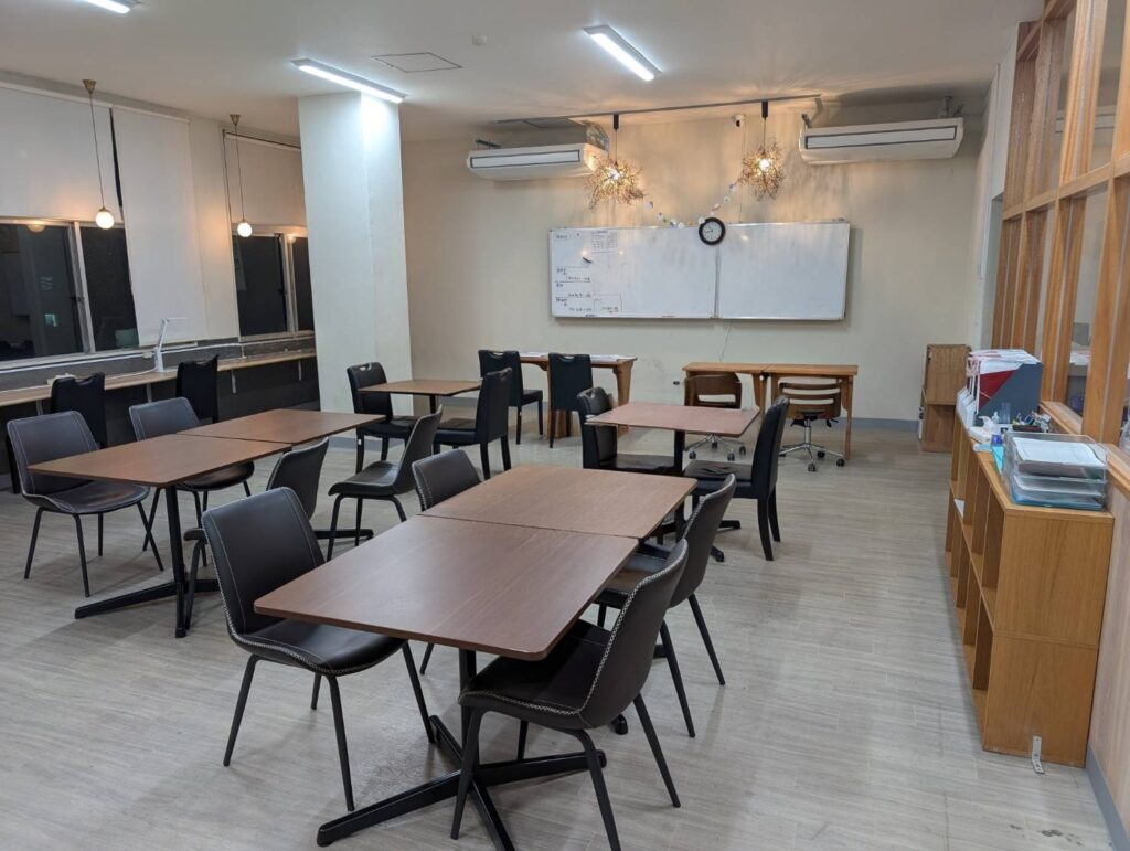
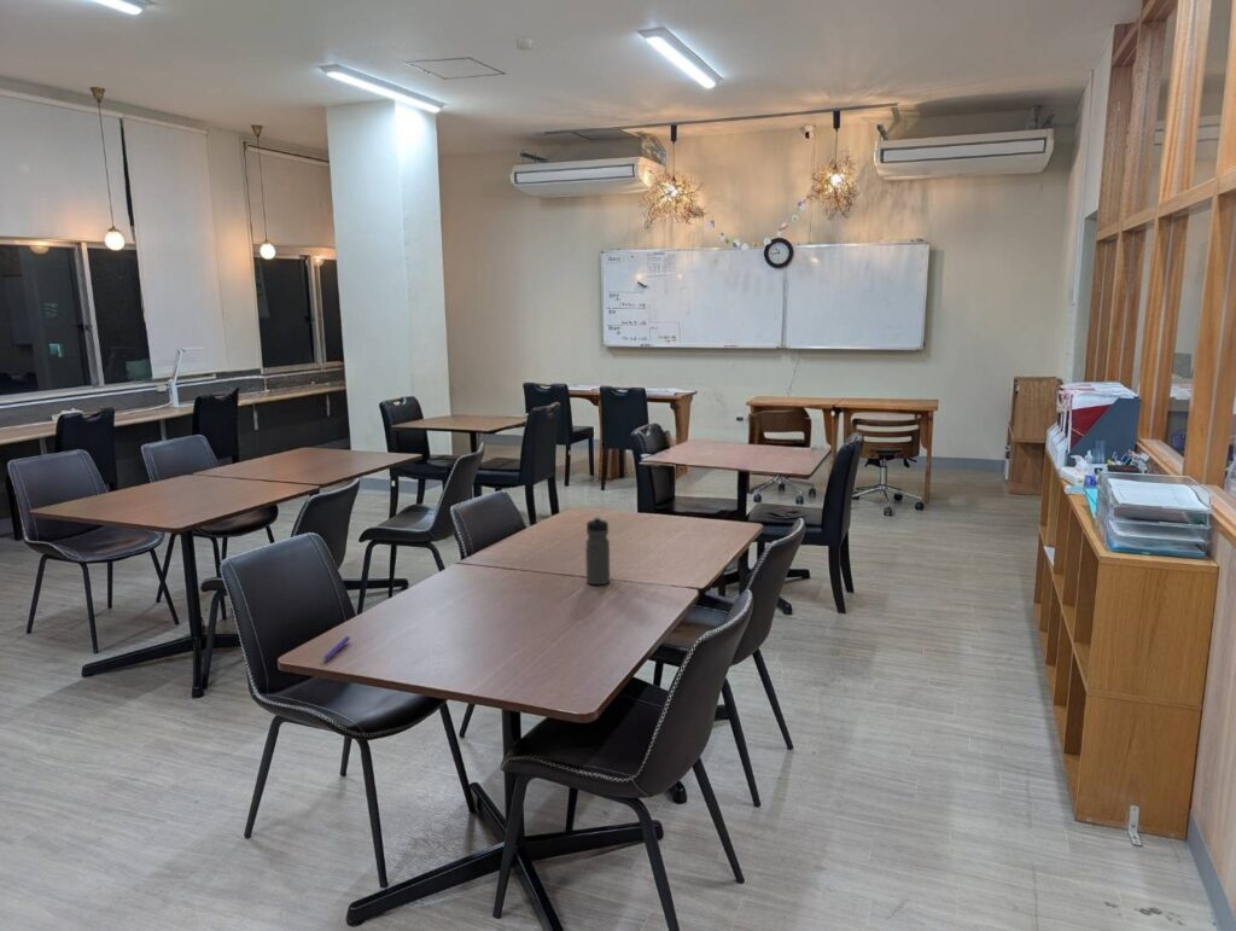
+ pen [321,635,351,663]
+ water bottle [584,516,611,586]
